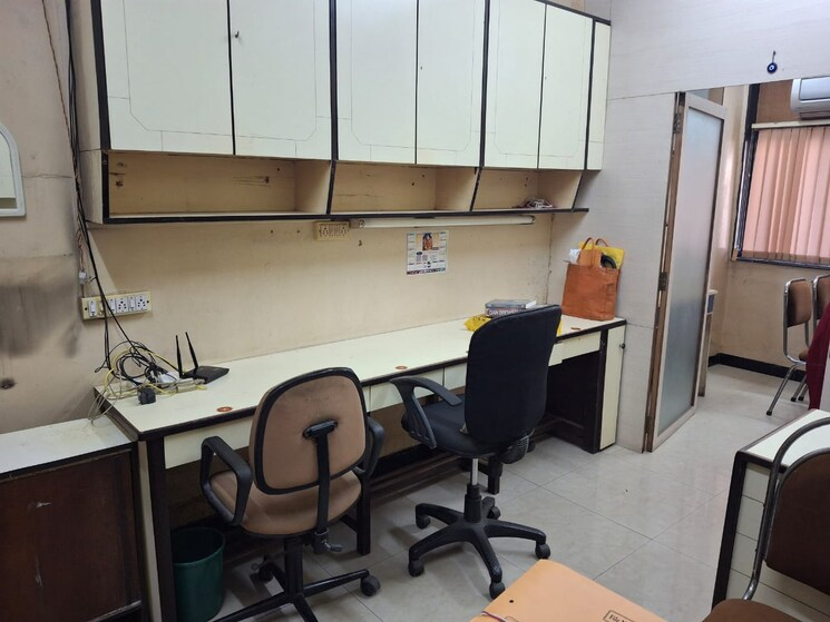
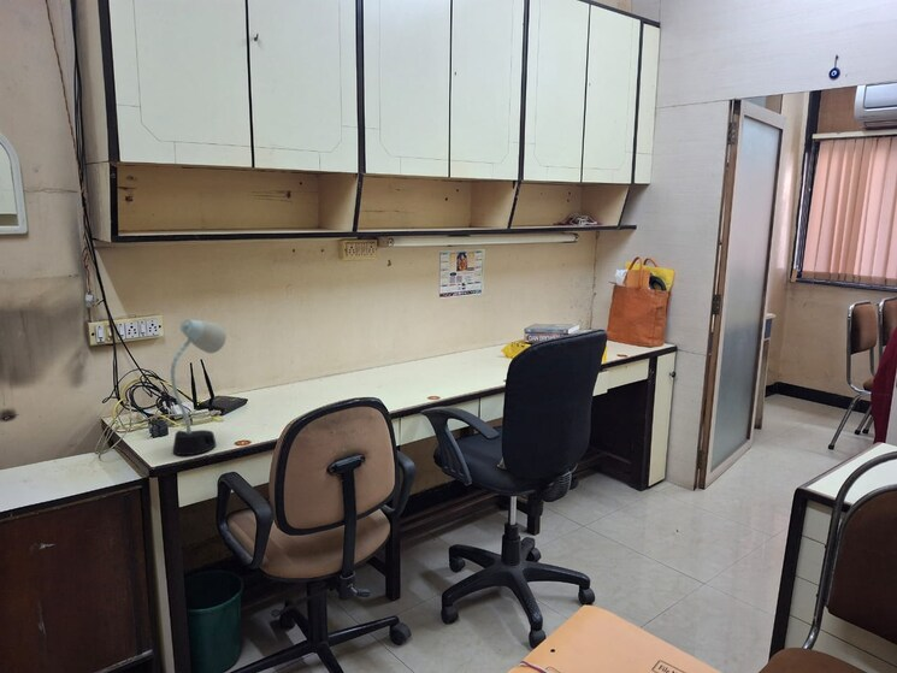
+ desk lamp [170,319,228,456]
